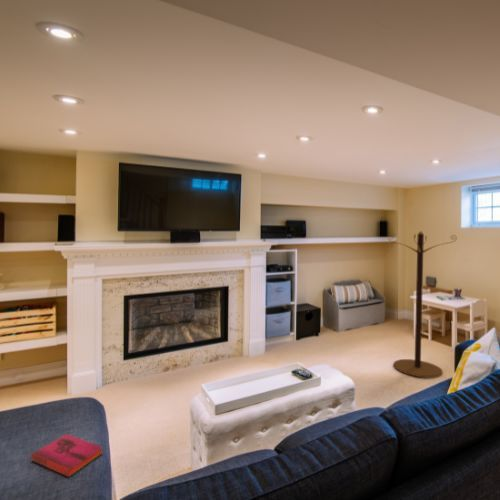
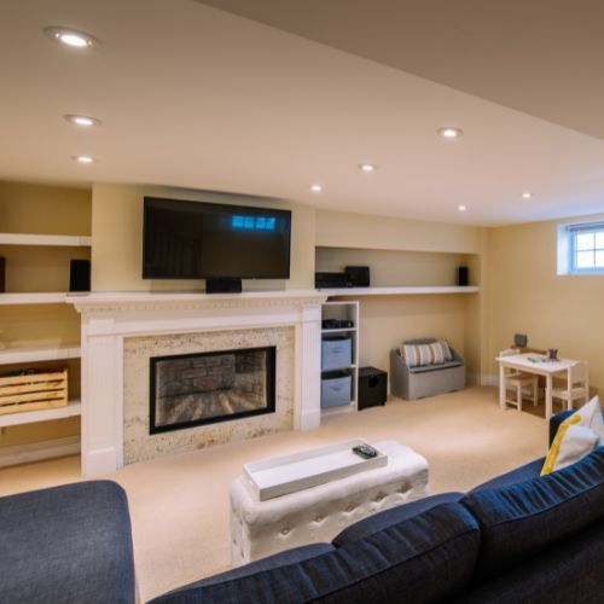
- hardback book [30,433,103,478]
- coat rack [387,230,458,379]
